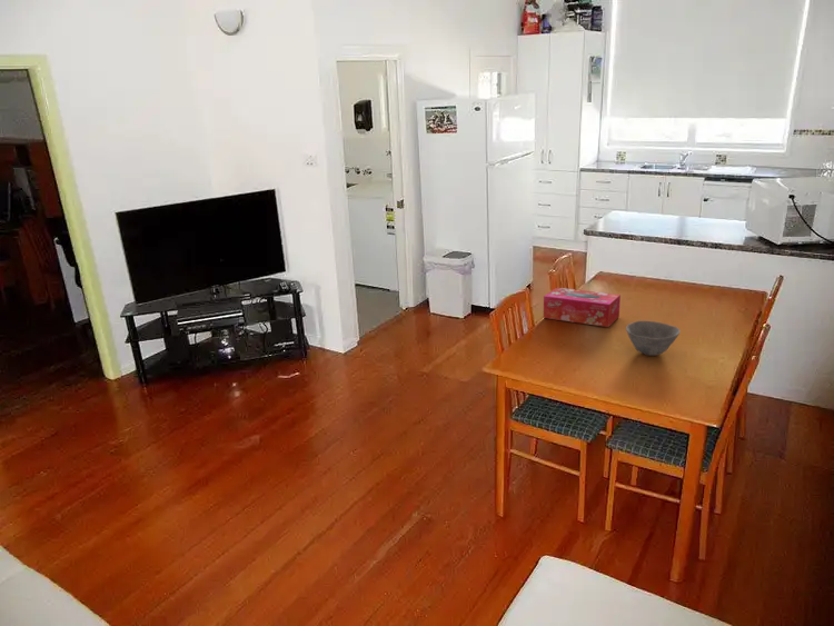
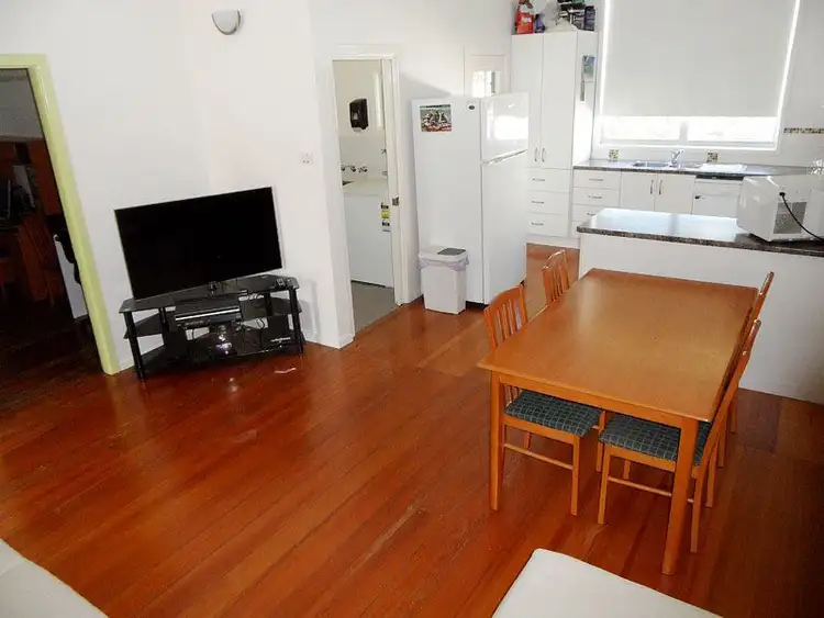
- bowl [625,320,681,357]
- tissue box [543,287,622,328]
